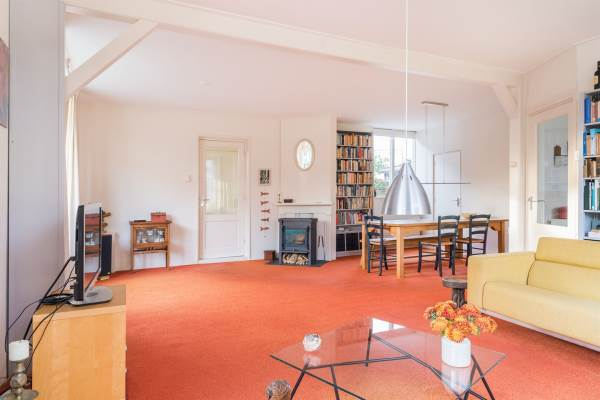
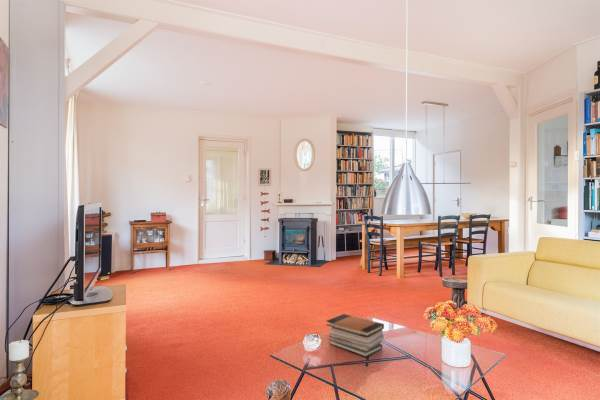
+ book stack [326,313,385,358]
